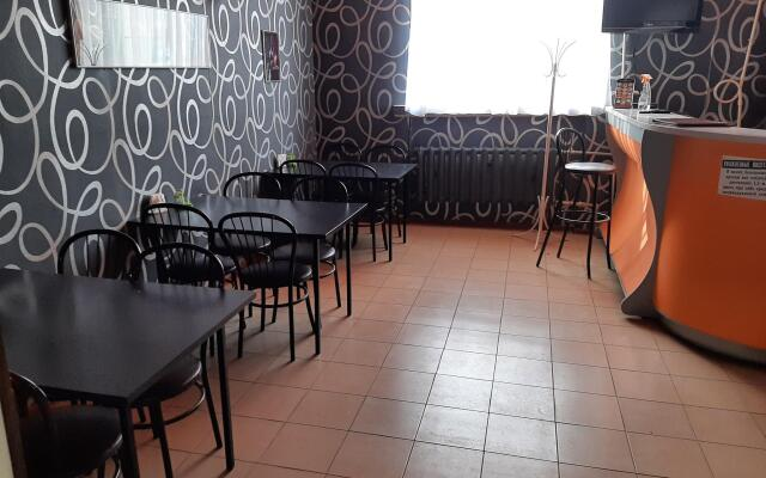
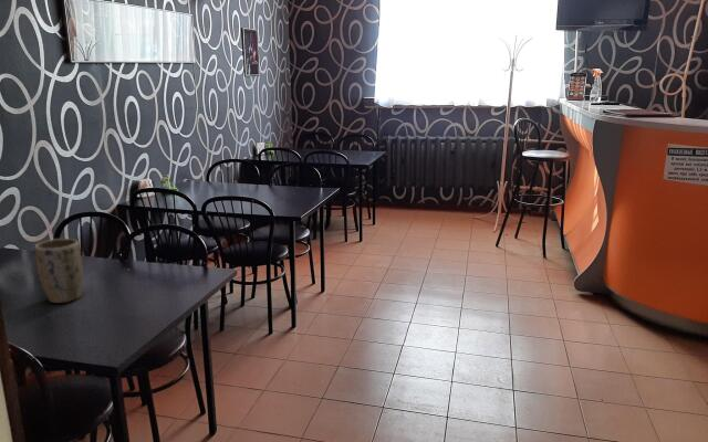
+ plant pot [33,238,84,304]
